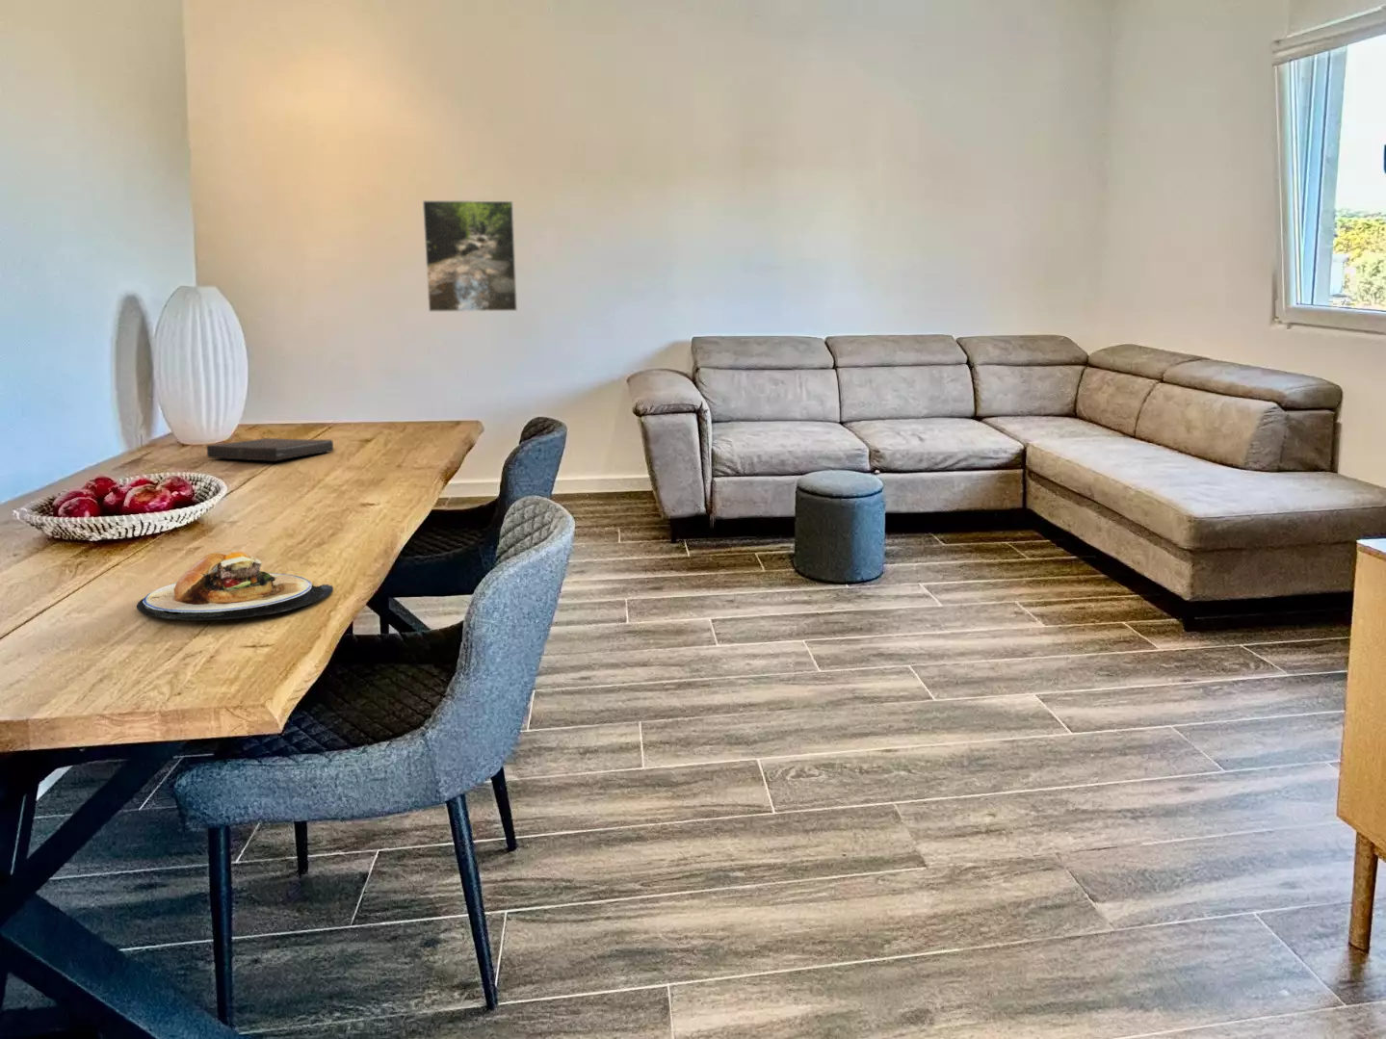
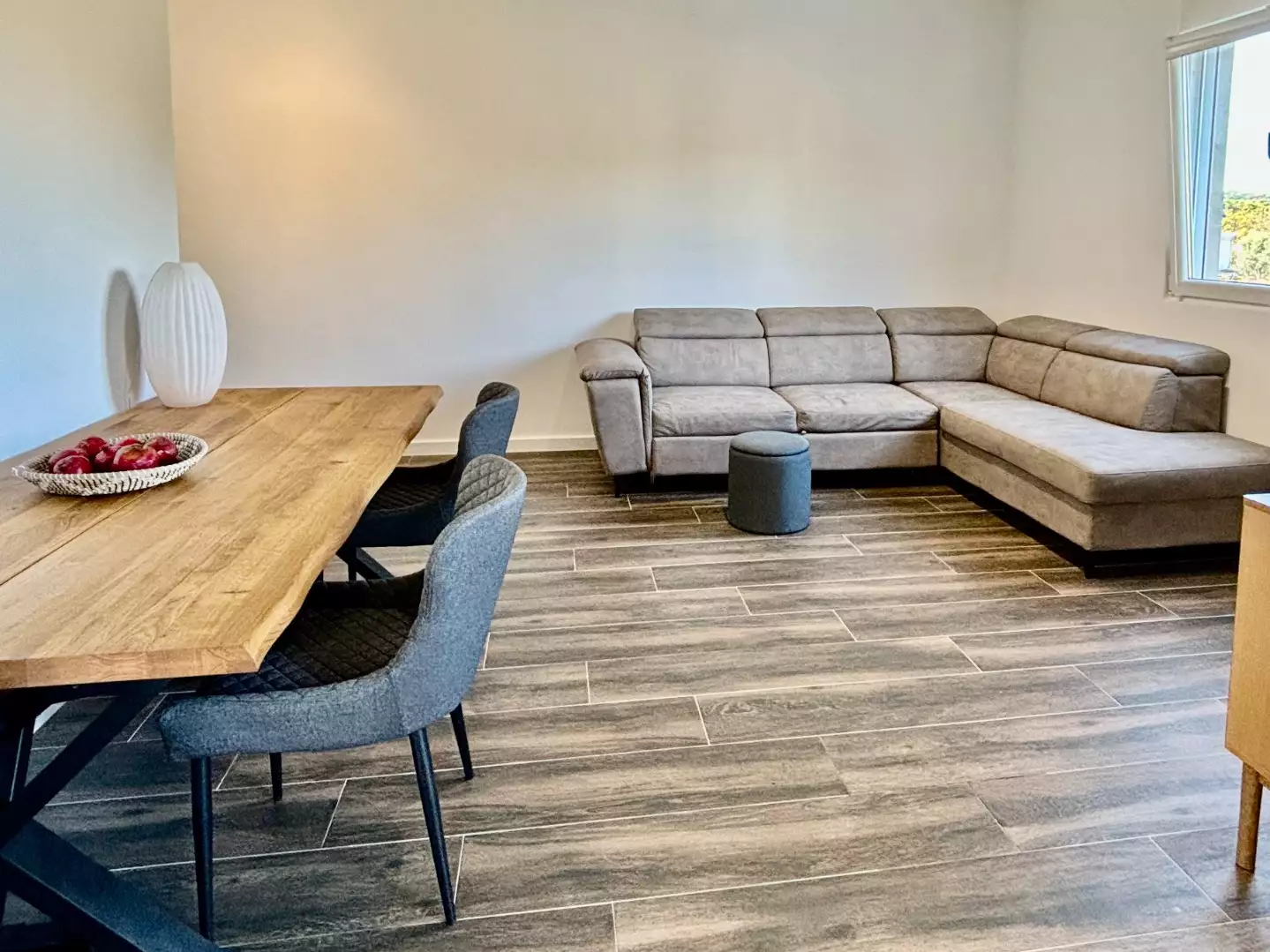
- plate [135,551,333,621]
- book [206,438,334,462]
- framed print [422,200,518,313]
